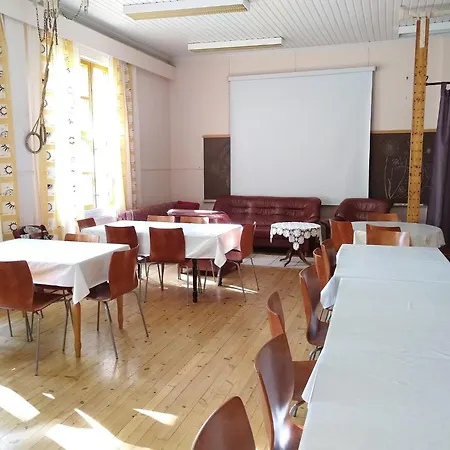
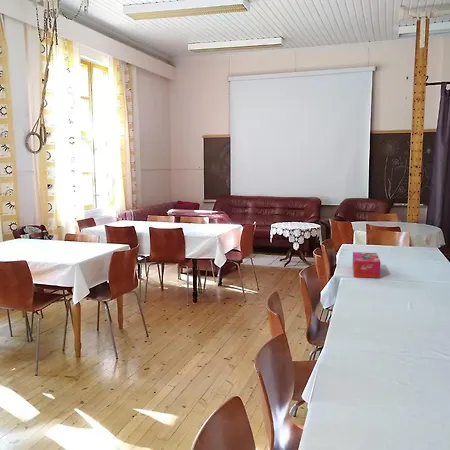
+ tissue box [352,251,382,279]
